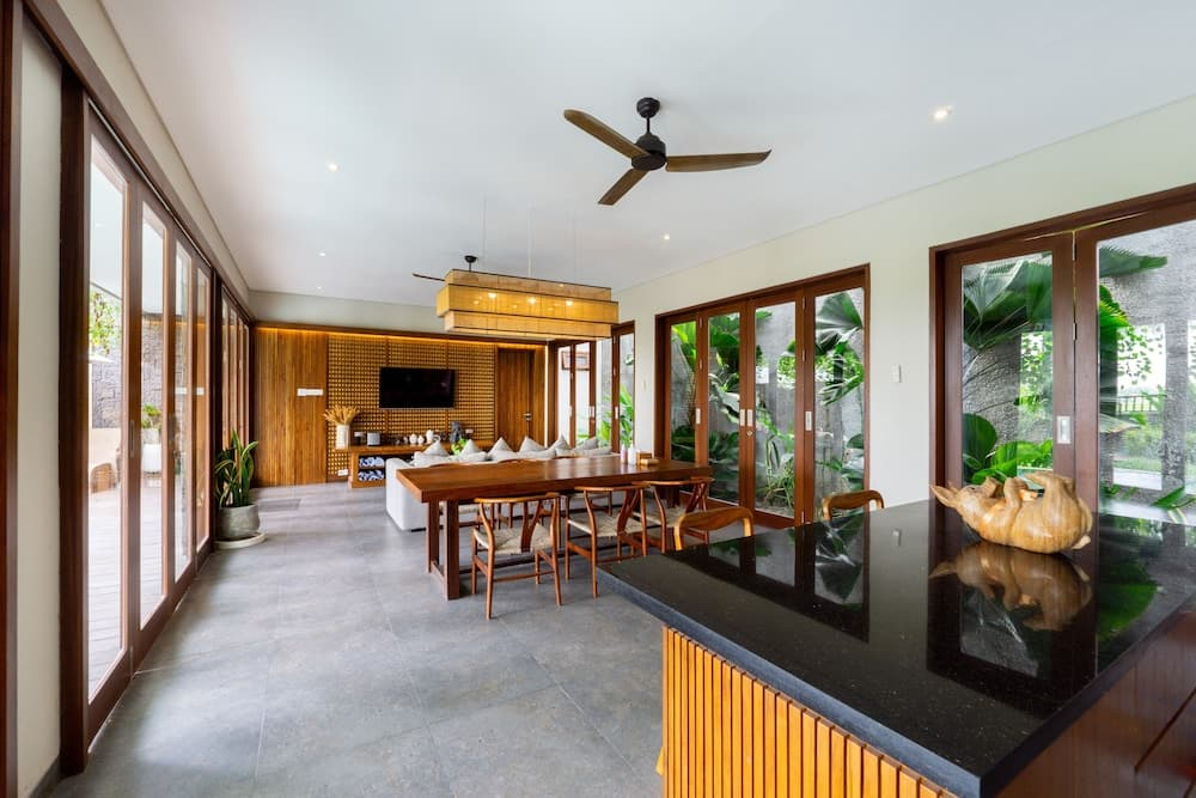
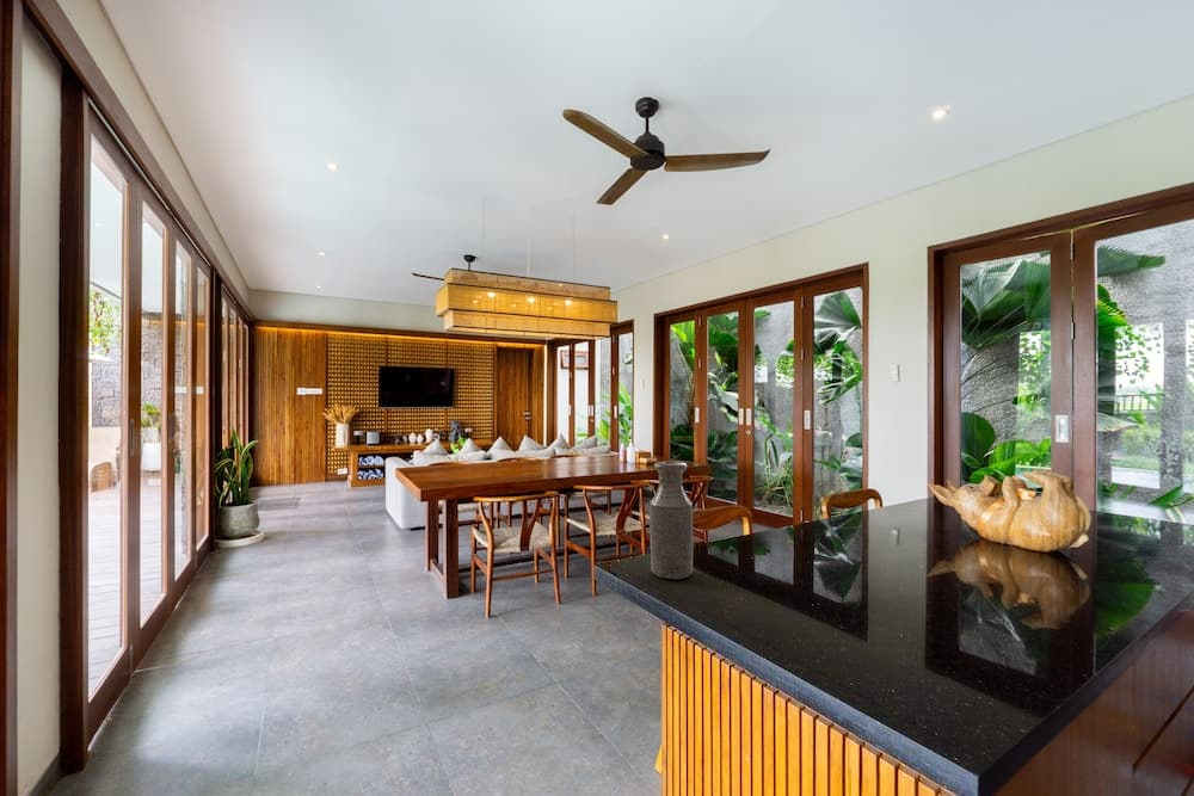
+ bottle [648,459,694,580]
